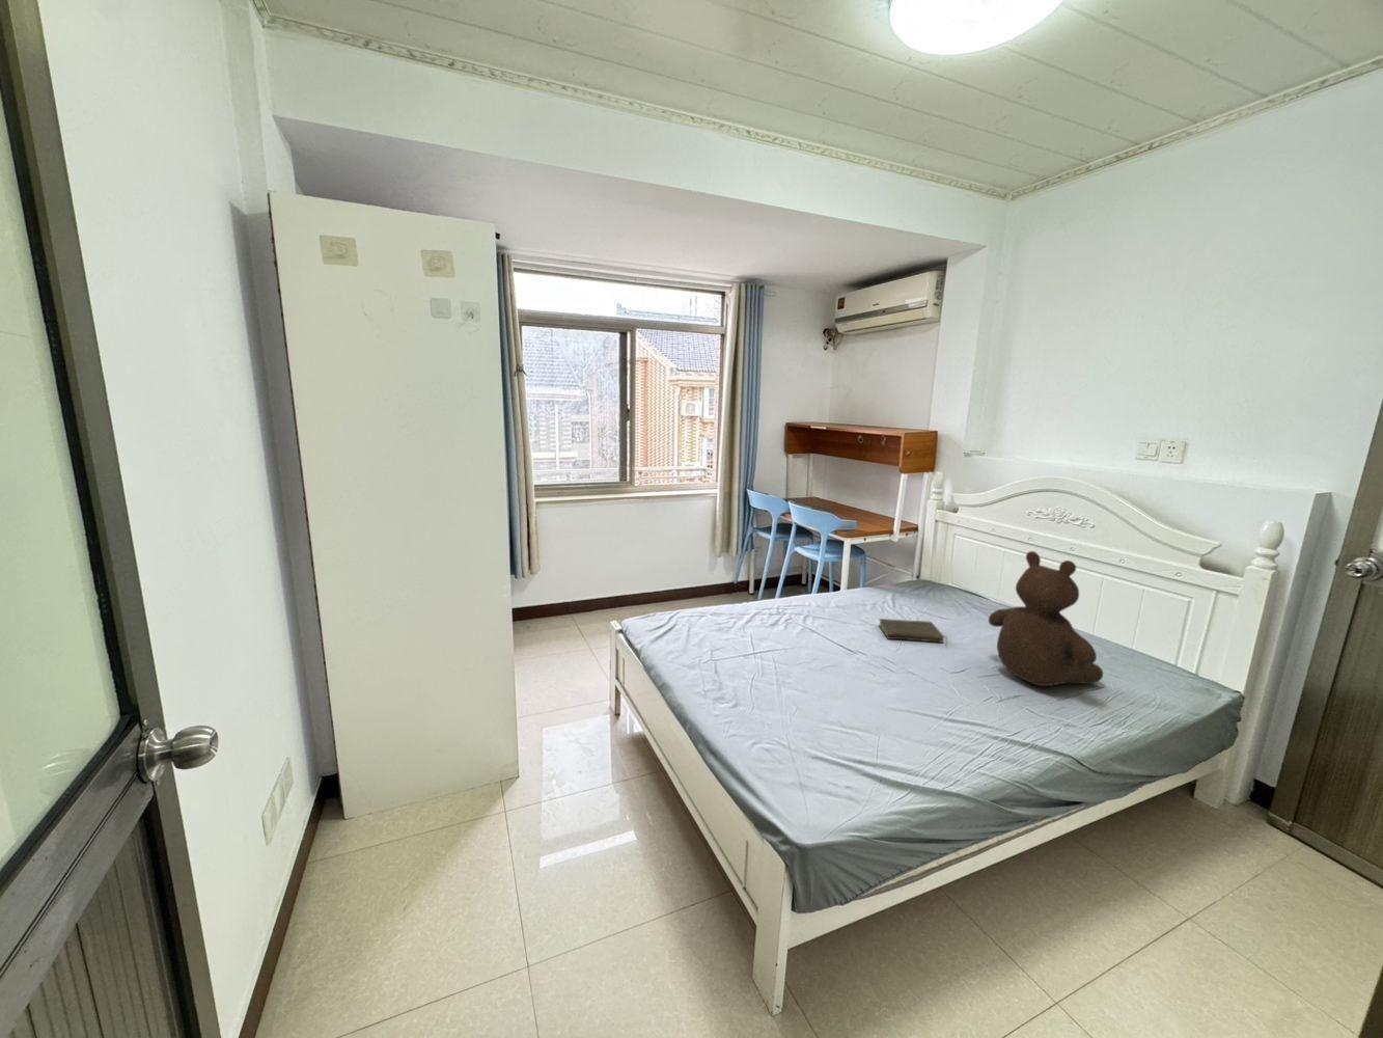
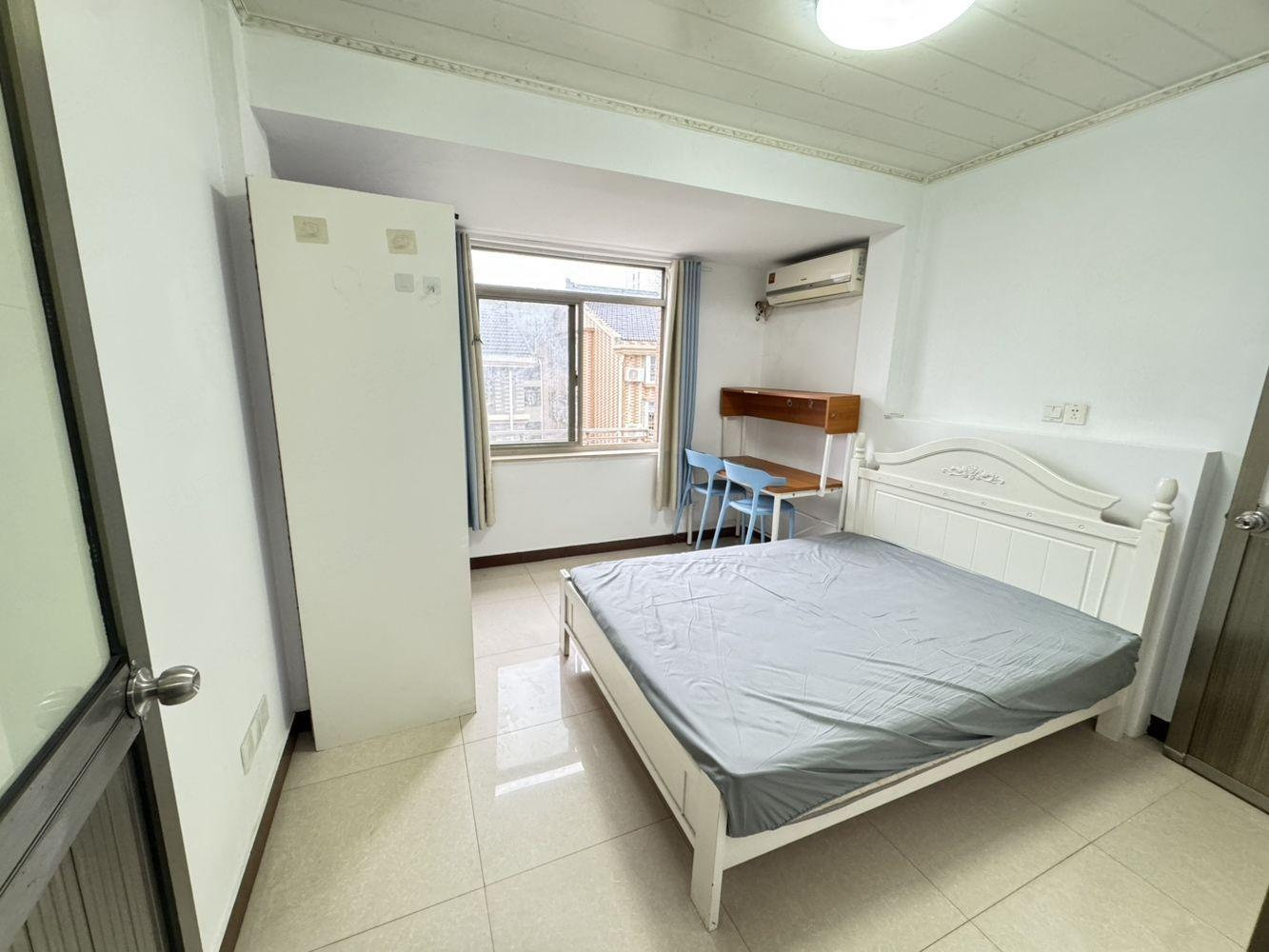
- book [877,617,948,643]
- teddy bear [987,551,1104,687]
